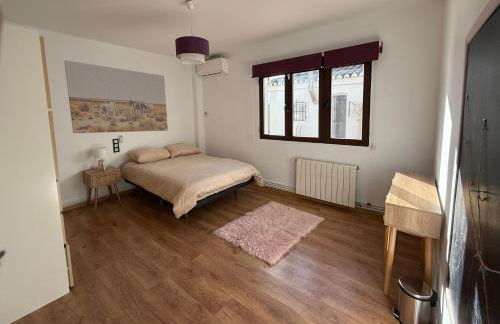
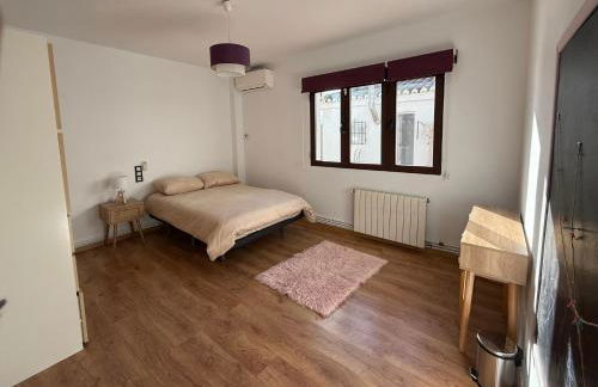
- wall art [63,59,169,134]
